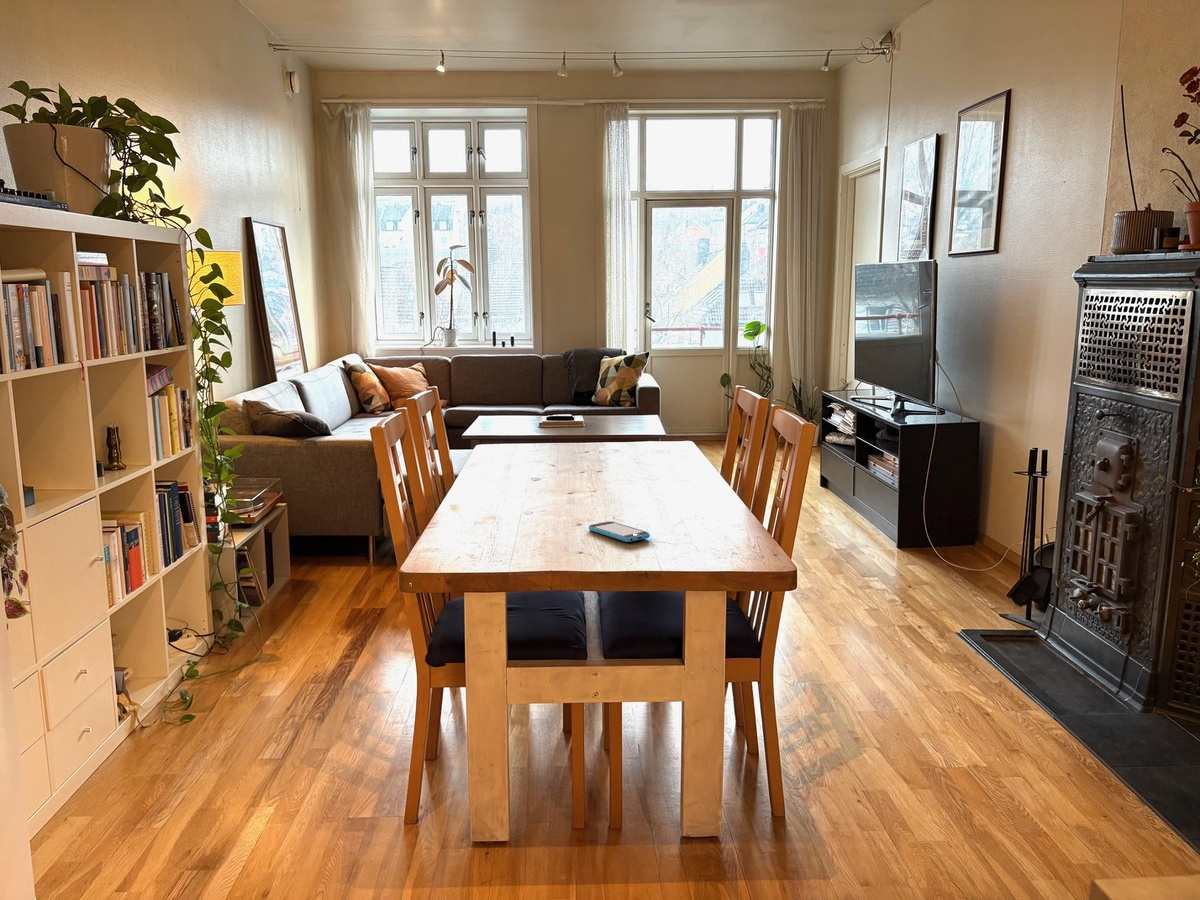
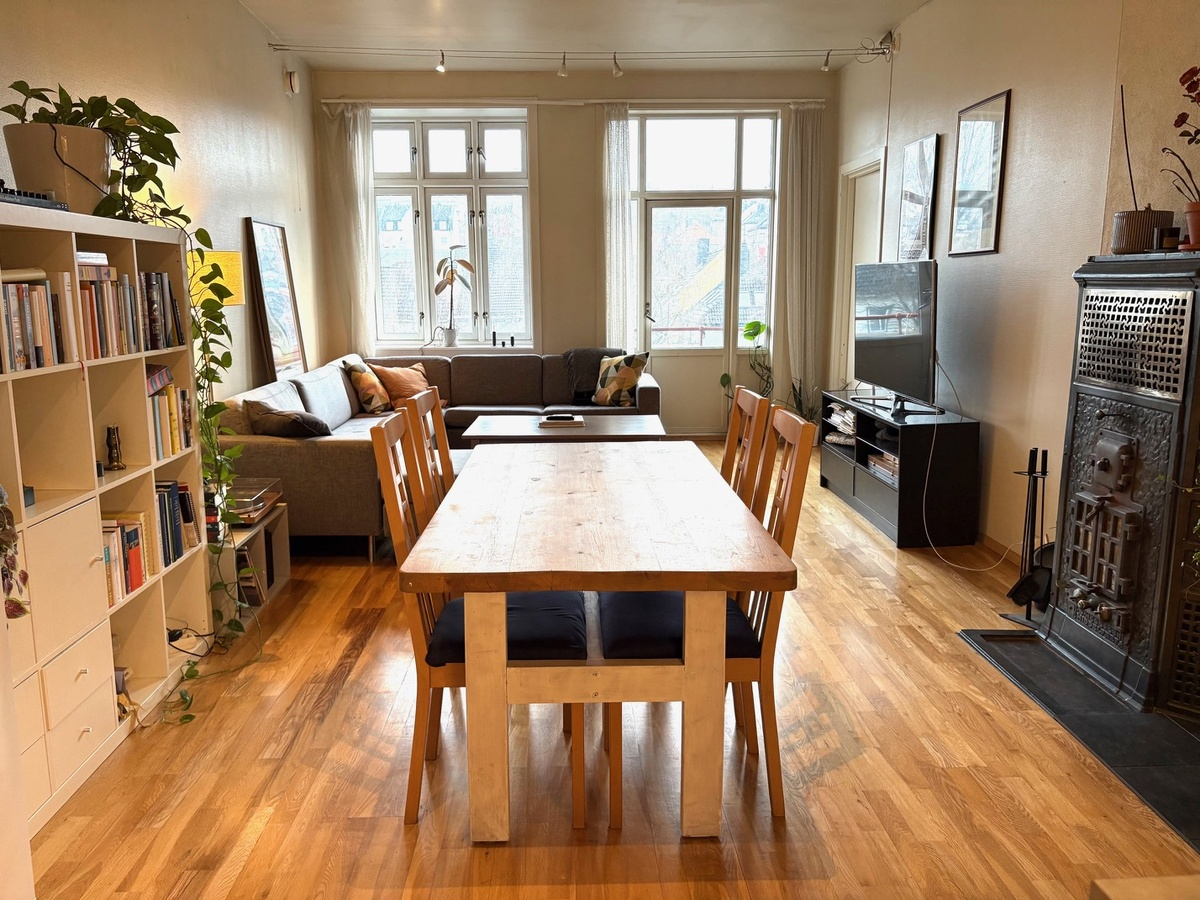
- smartphone [588,520,651,543]
